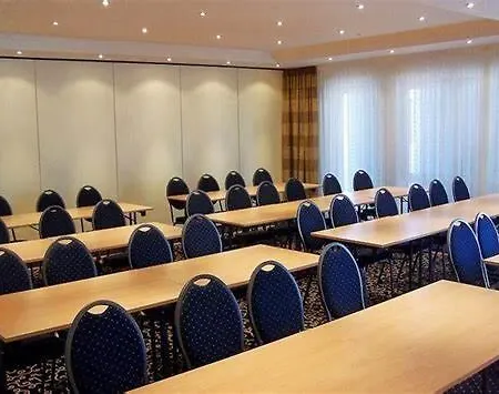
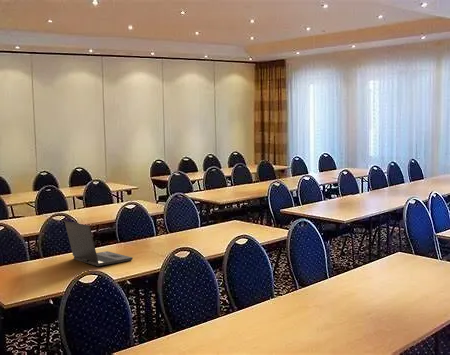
+ laptop [64,220,134,267]
